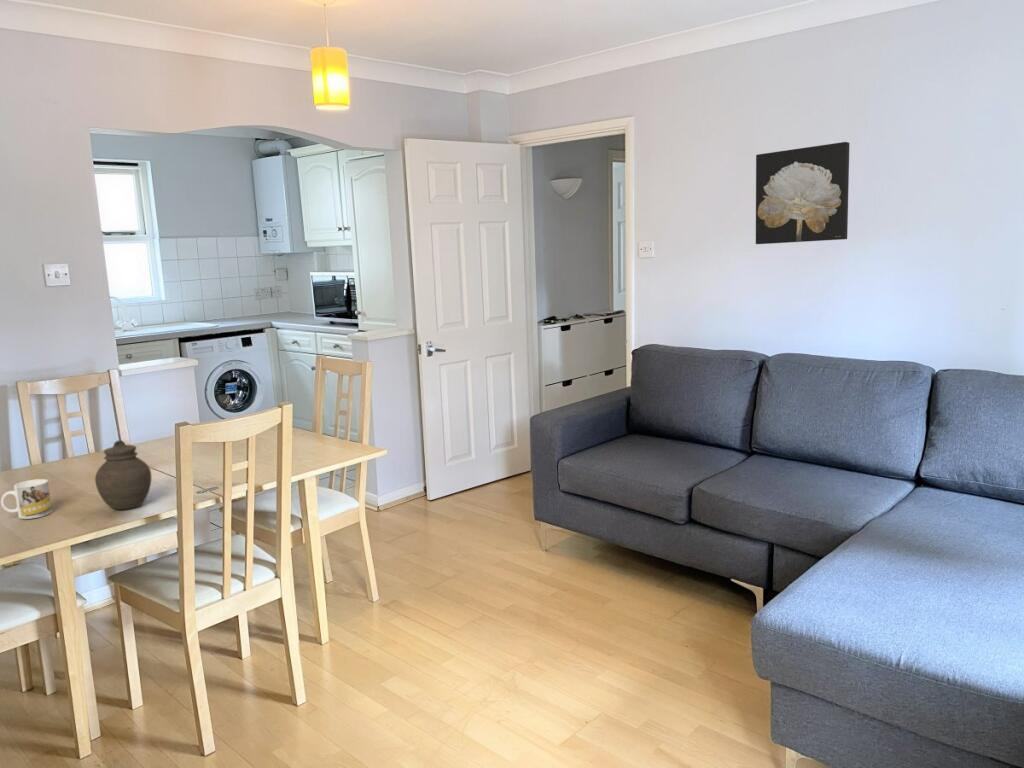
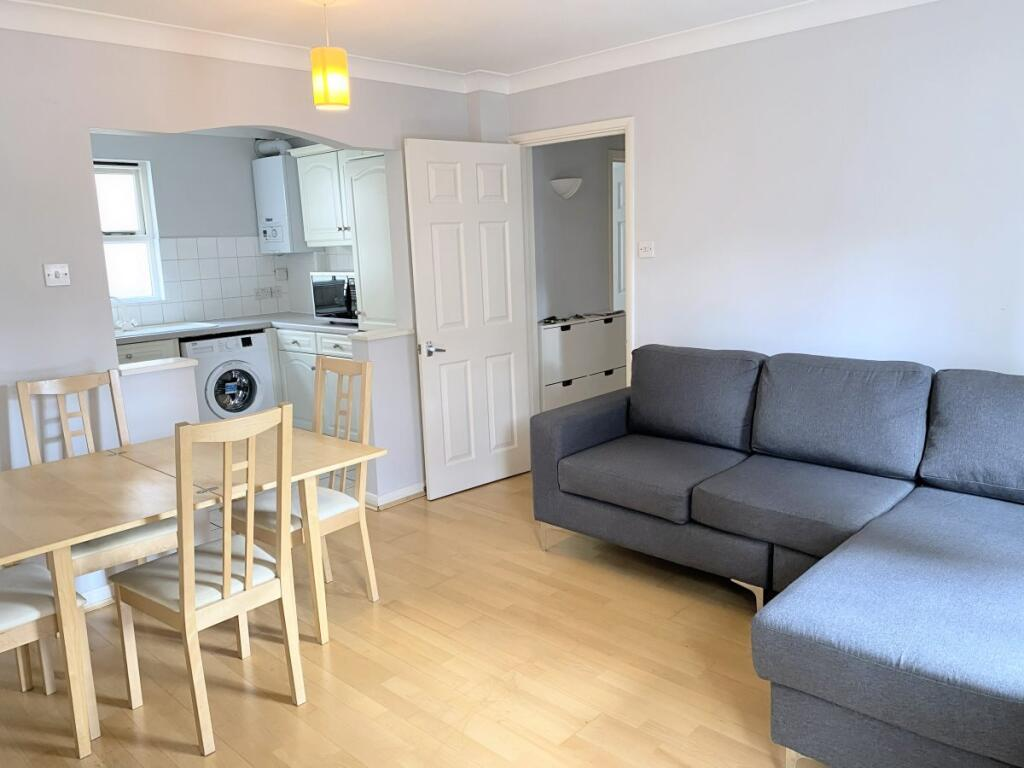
- wall art [755,141,851,245]
- mug [0,478,53,520]
- jar [94,439,152,510]
